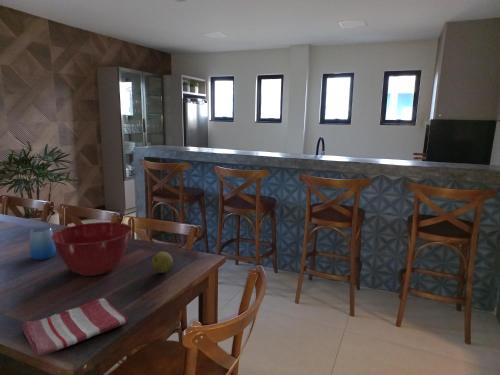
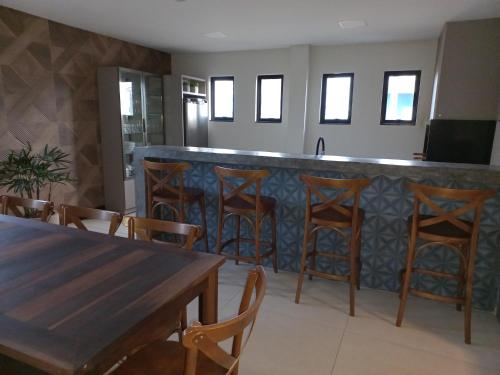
- fruit [151,251,174,274]
- cup [28,226,57,261]
- dish towel [22,298,129,358]
- mixing bowl [51,221,133,277]
